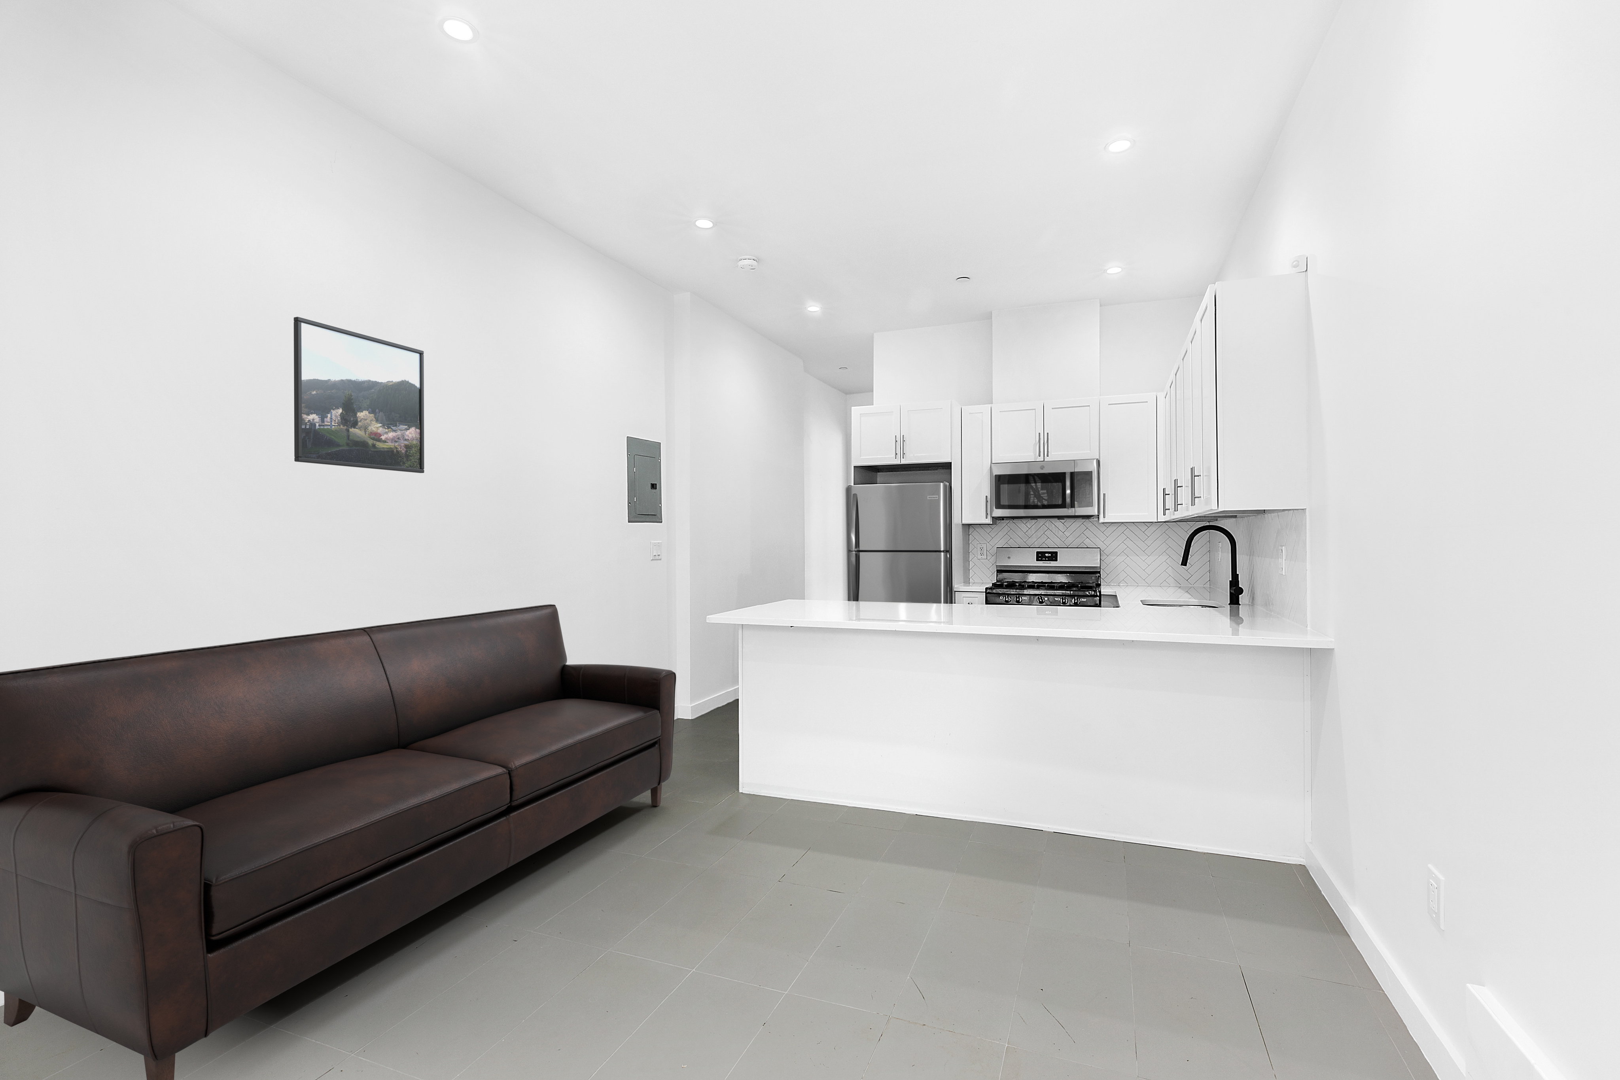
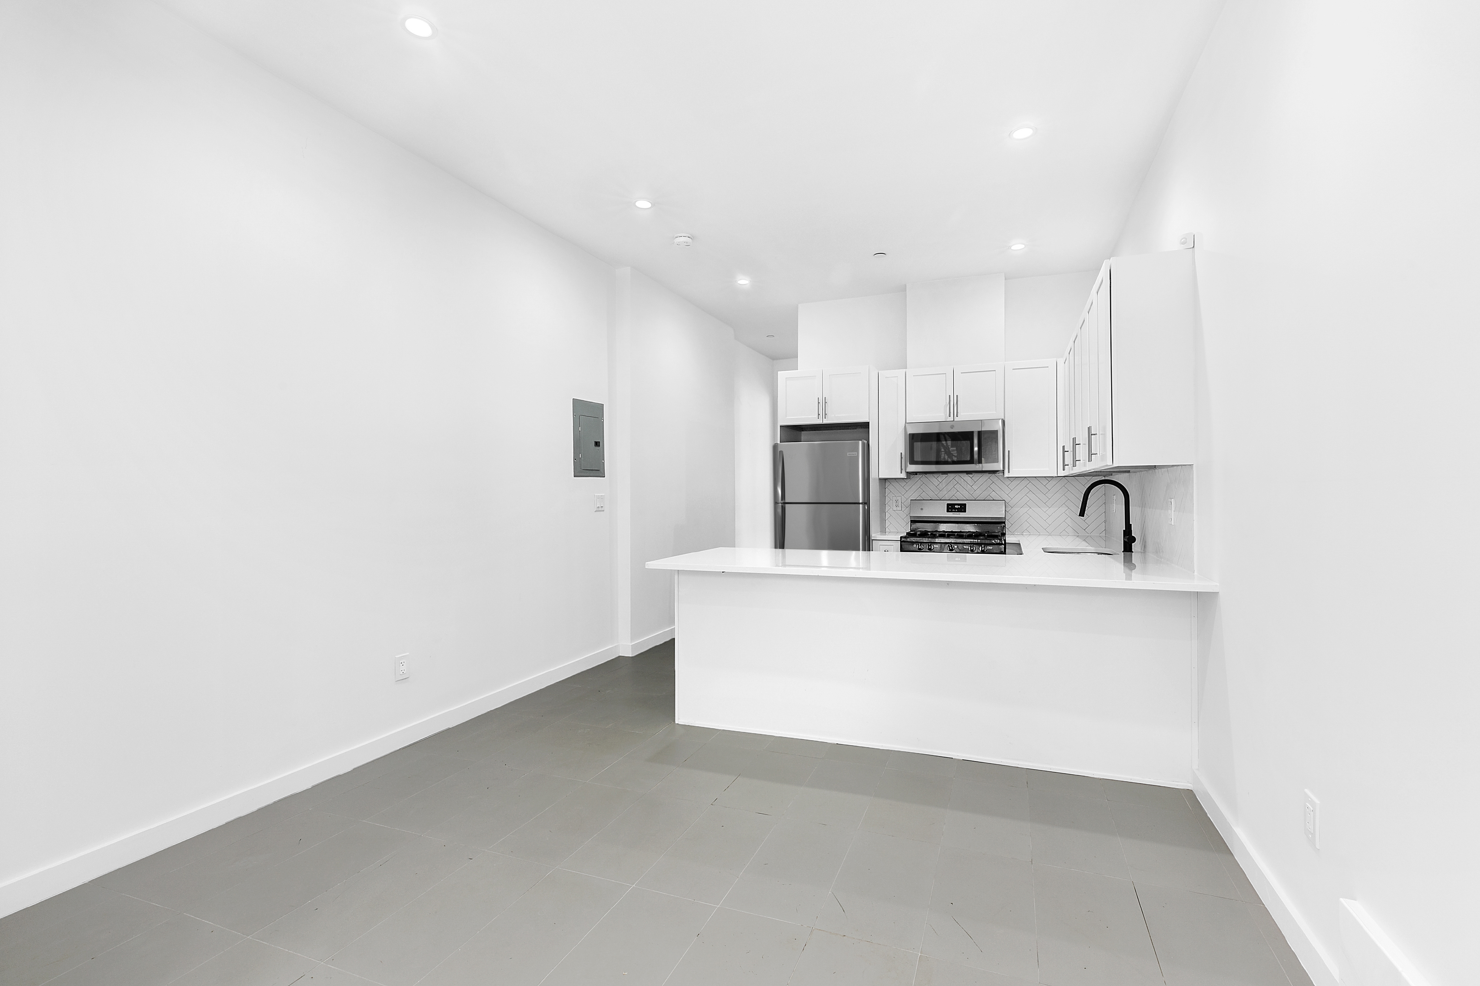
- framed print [293,316,424,474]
- sofa [0,604,676,1080]
